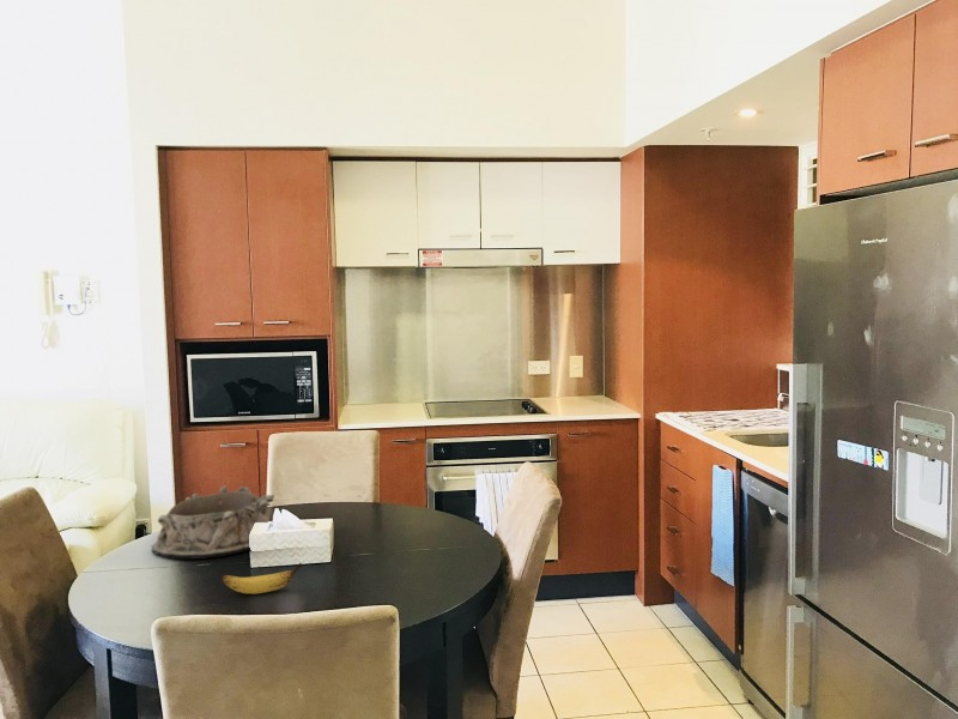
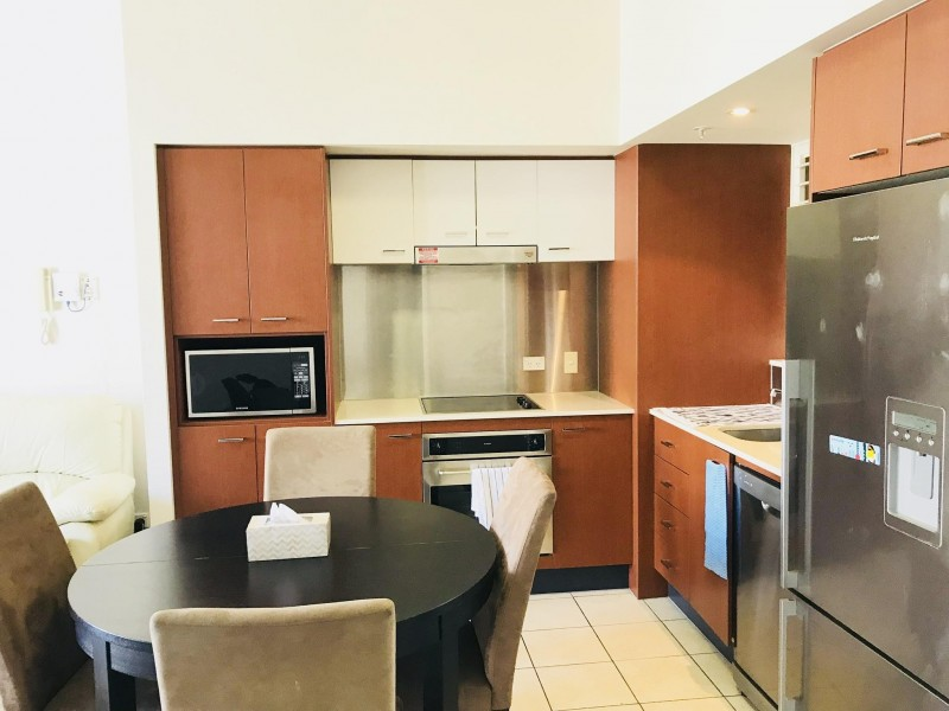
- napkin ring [150,485,275,560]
- banana [220,562,303,596]
